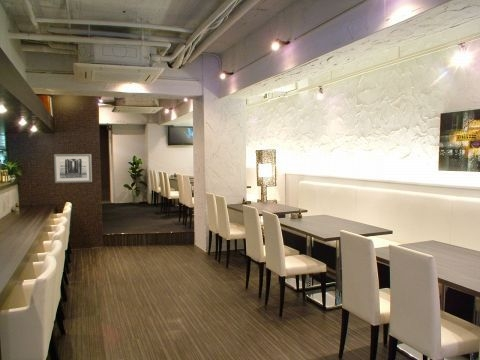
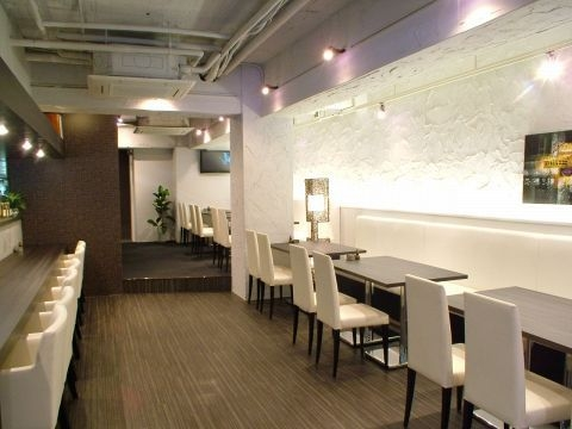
- wall art [53,153,93,184]
